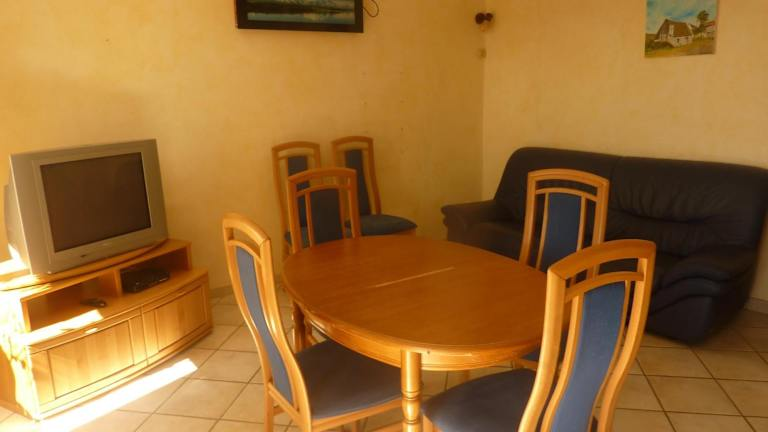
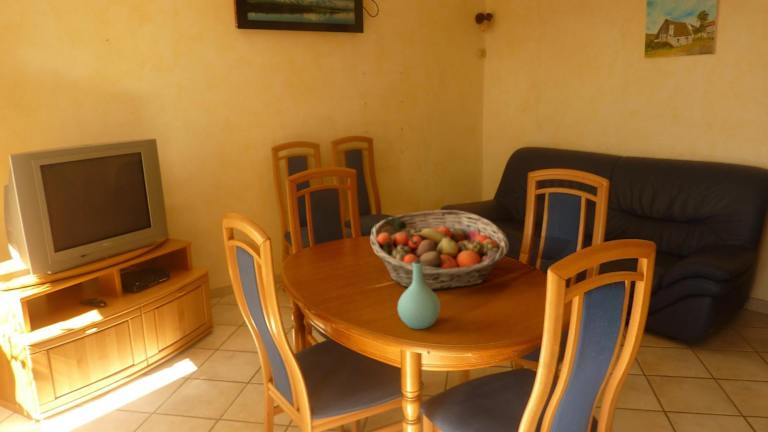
+ fruit basket [369,209,510,291]
+ bottle [396,258,441,330]
